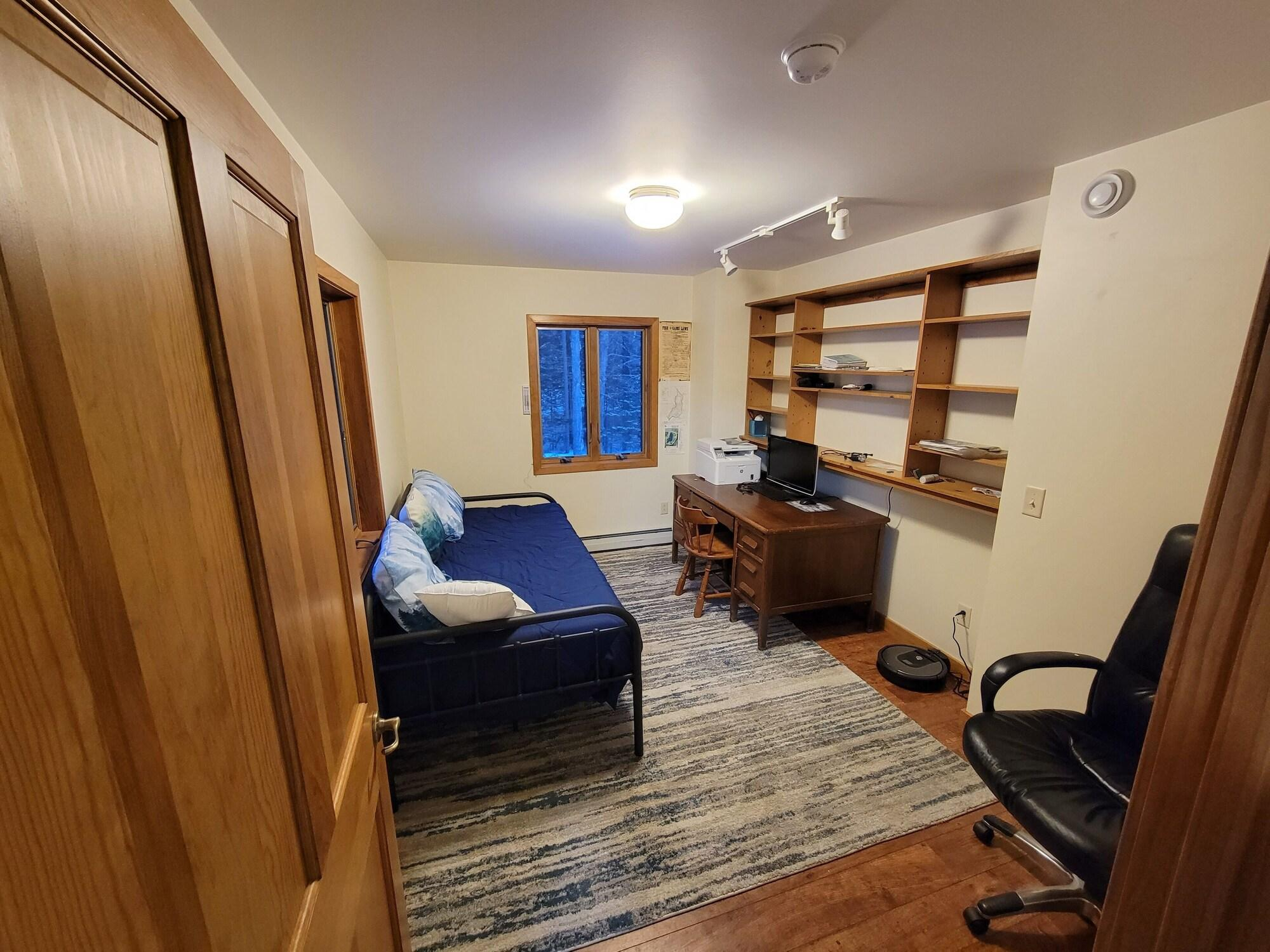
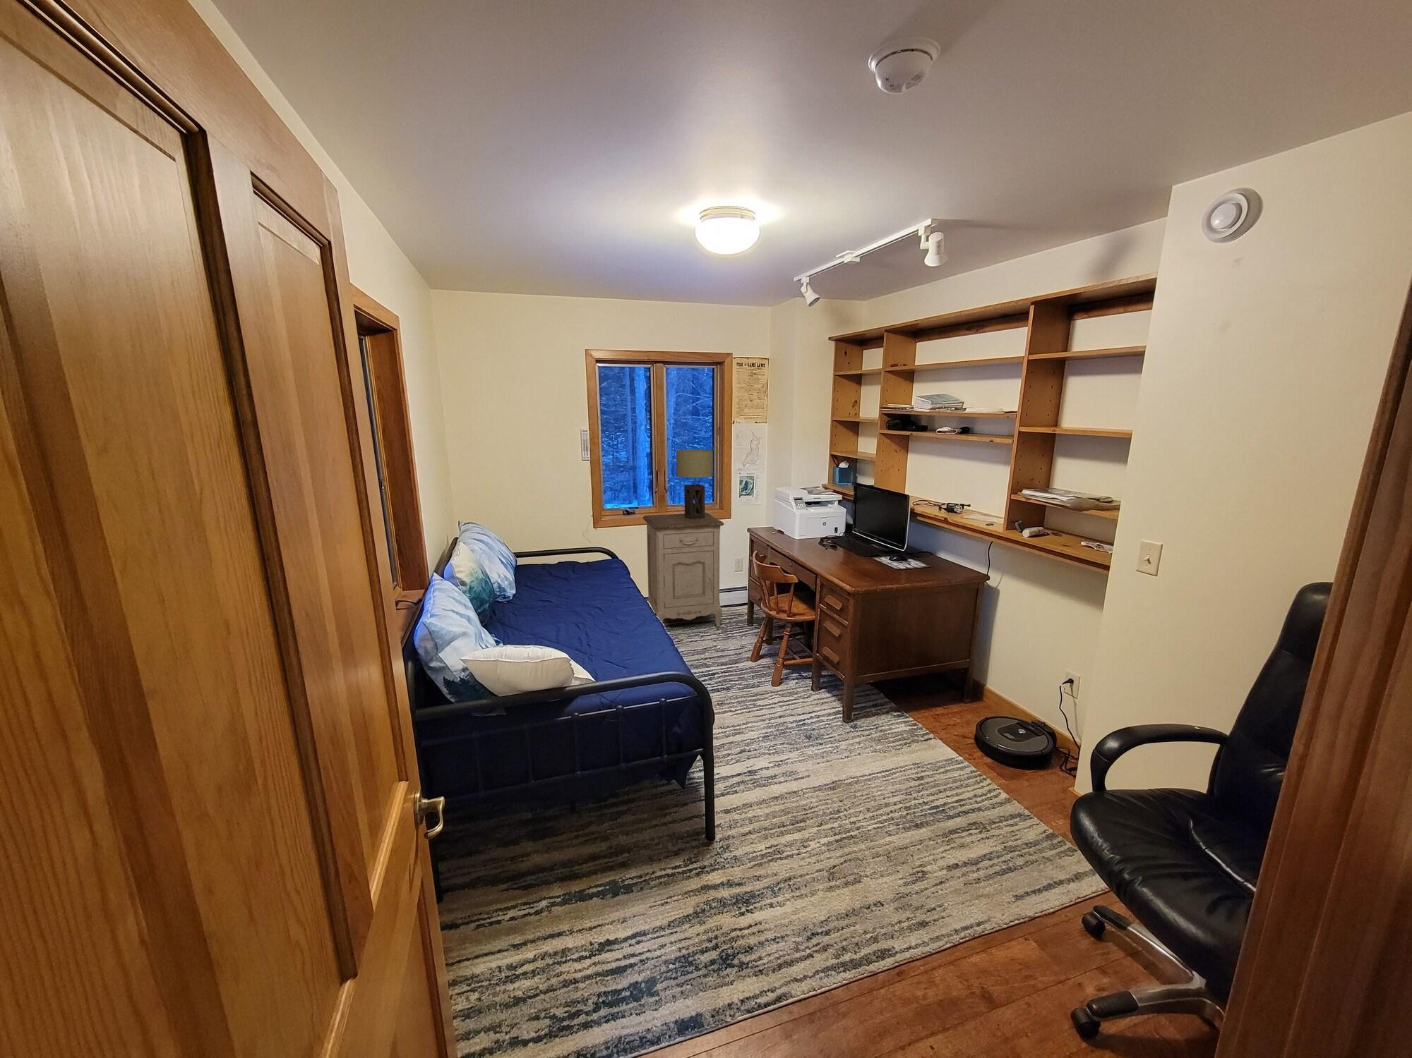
+ table lamp [676,449,714,519]
+ nightstand [642,512,725,628]
